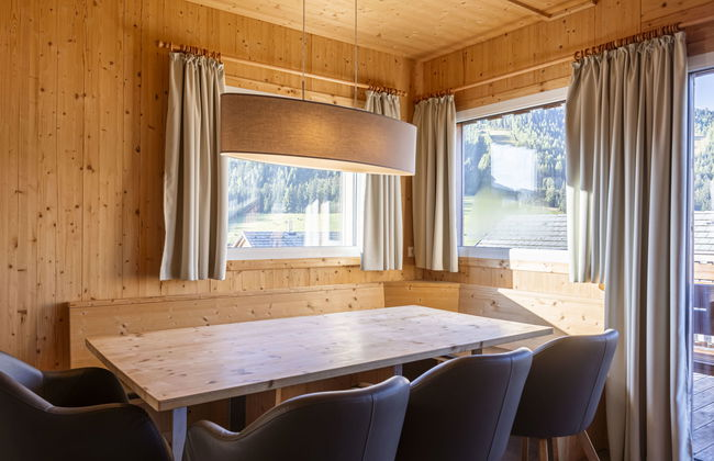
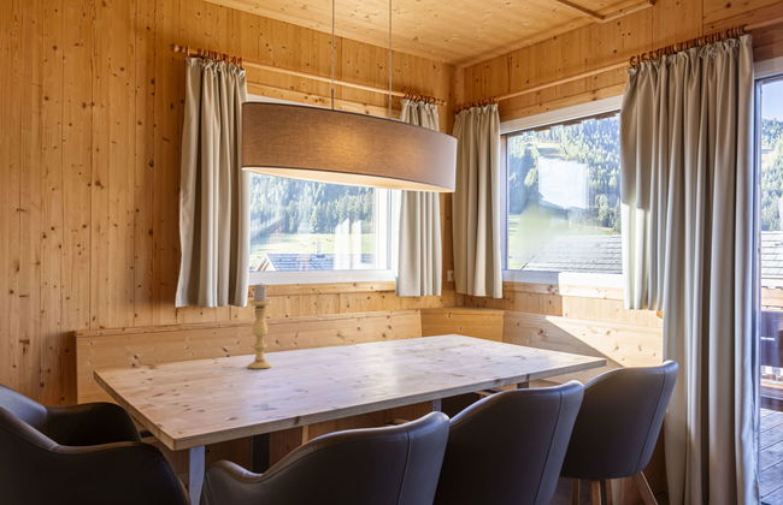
+ candle holder [247,283,272,370]
